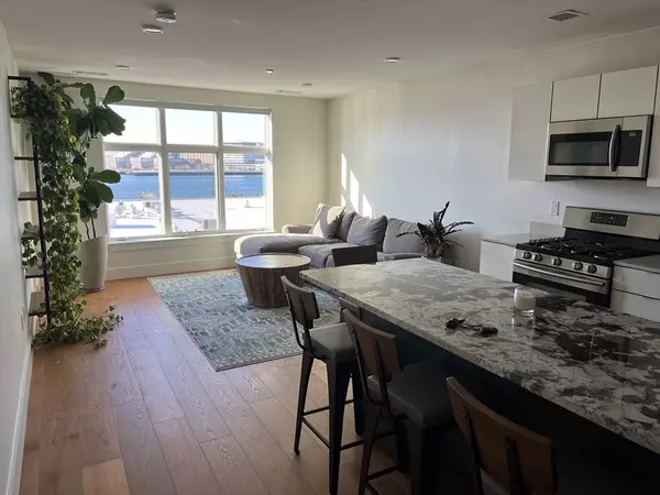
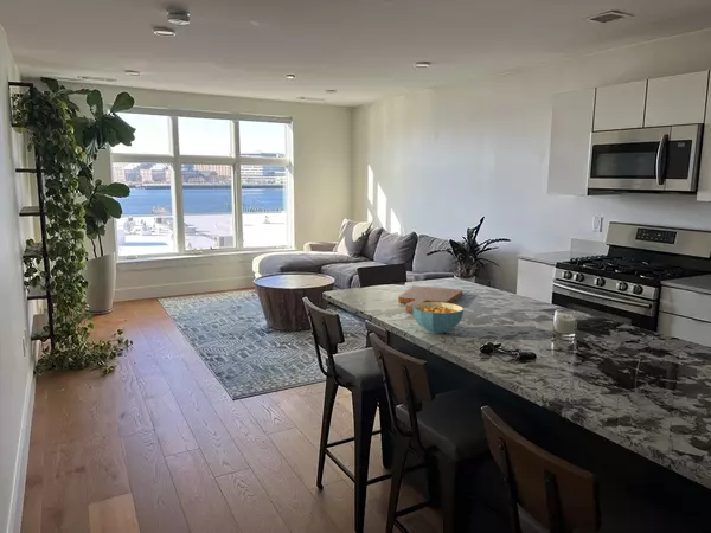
+ cutting board [397,285,463,313]
+ cereal bowl [412,302,465,335]
